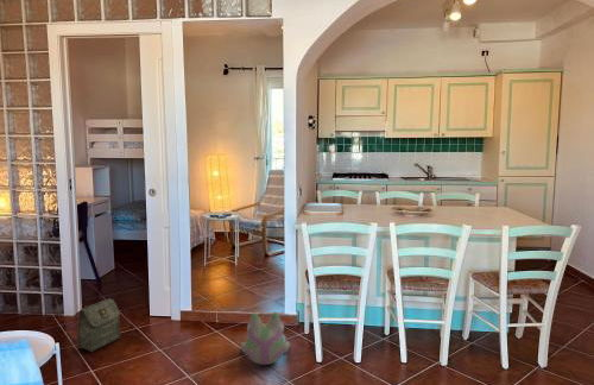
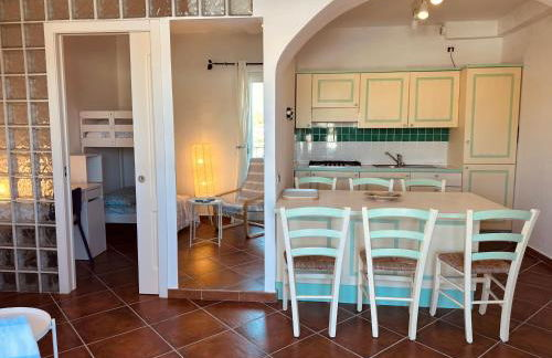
- bag [76,297,121,353]
- plush toy [240,311,292,366]
